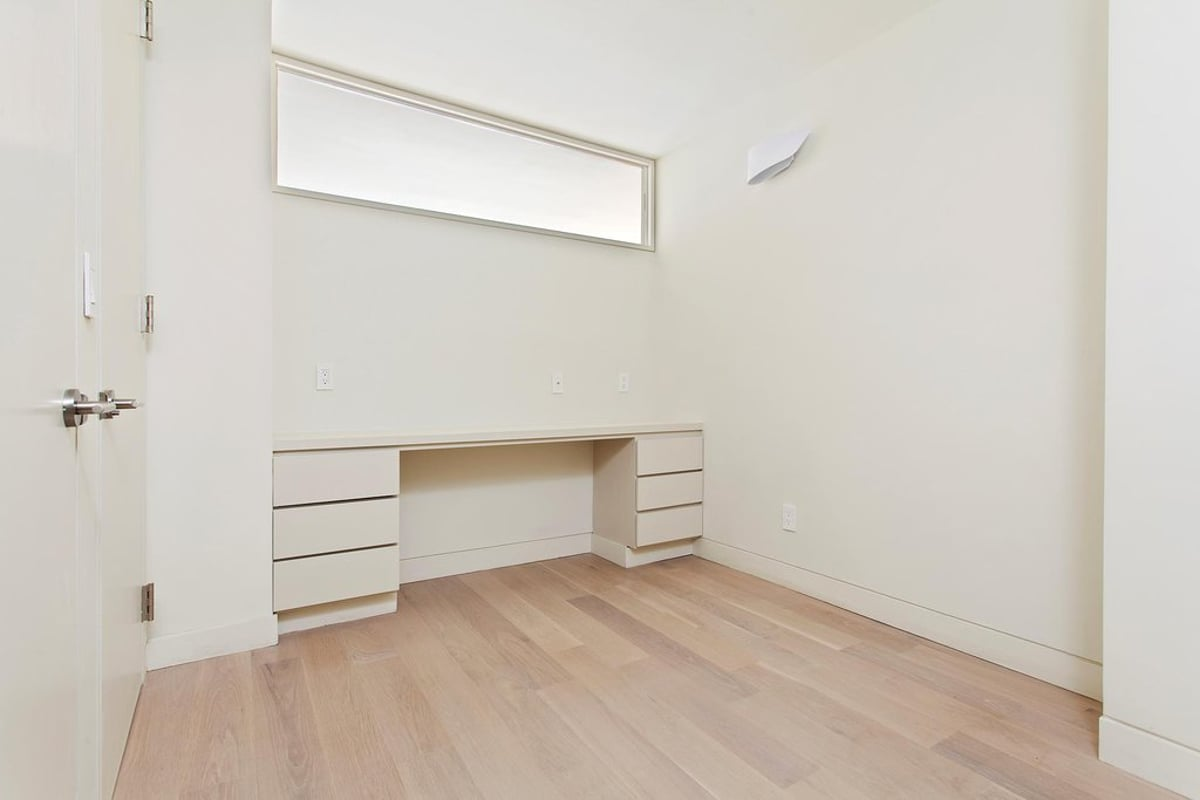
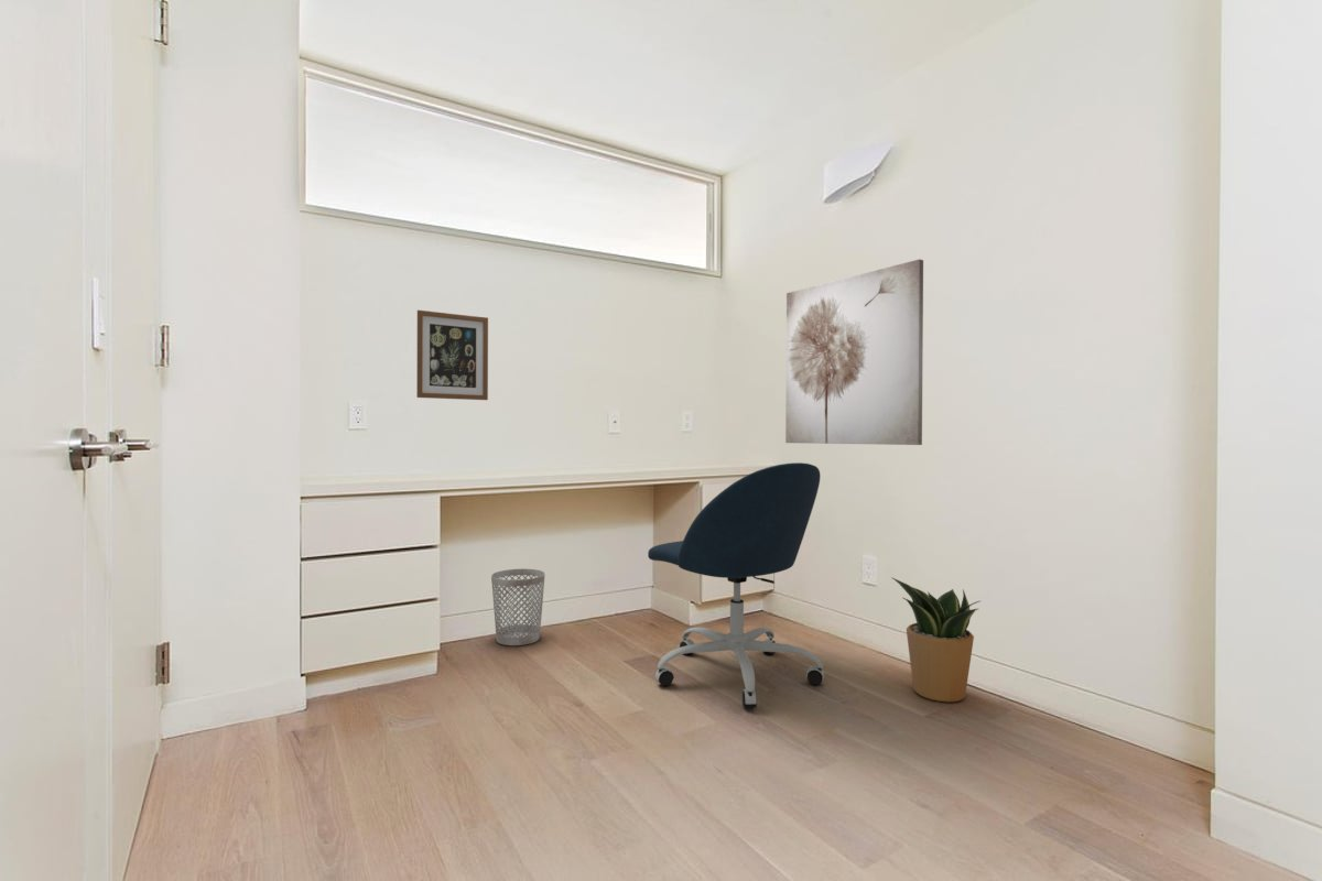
+ potted plant [890,576,980,704]
+ wall art [415,309,489,401]
+ wastebasket [490,568,546,646]
+ office chair [647,461,825,709]
+ wall art [784,258,924,446]
